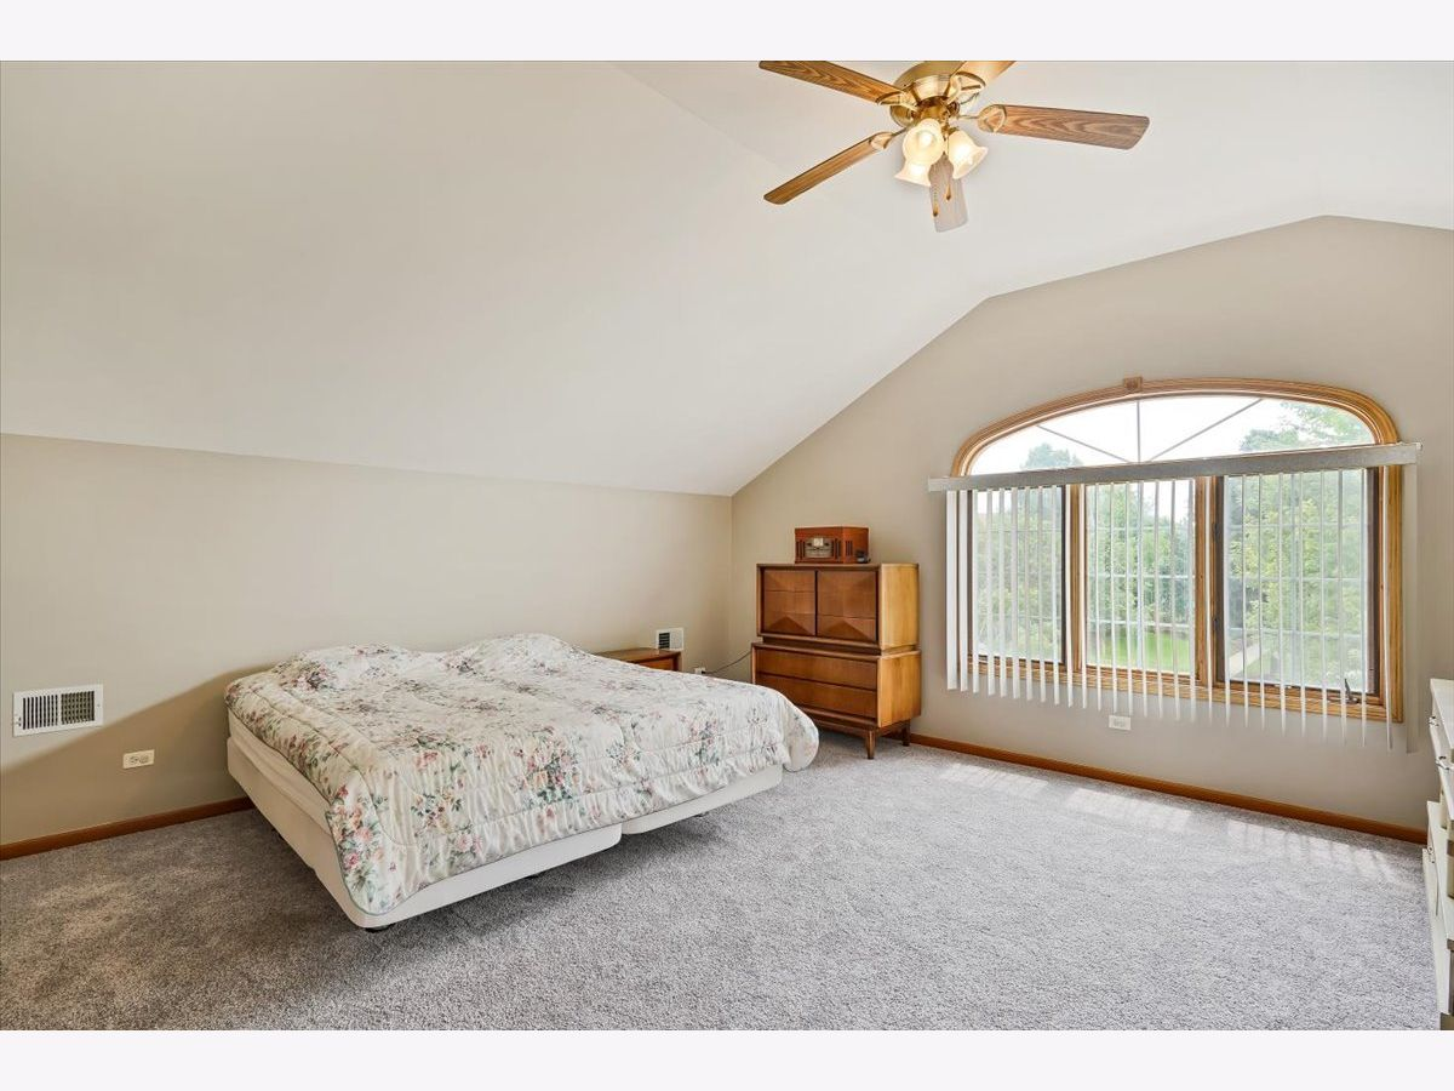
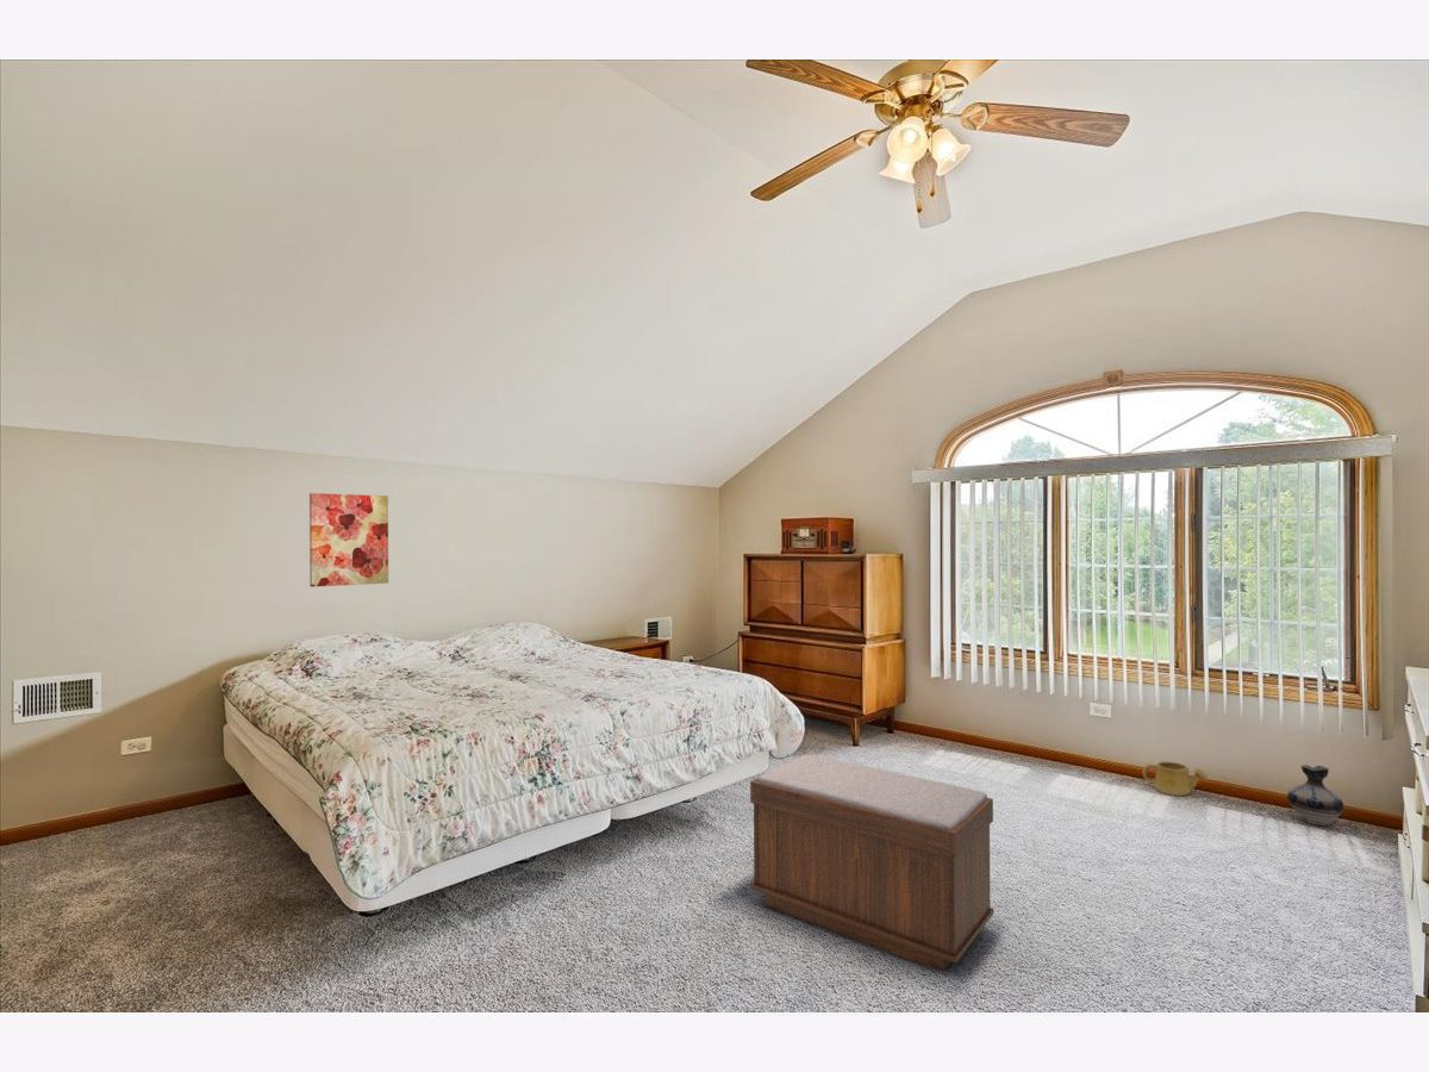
+ ceramic jug [1286,764,1344,827]
+ wall art [308,492,389,588]
+ watering can [1142,760,1209,797]
+ bench [749,754,996,972]
